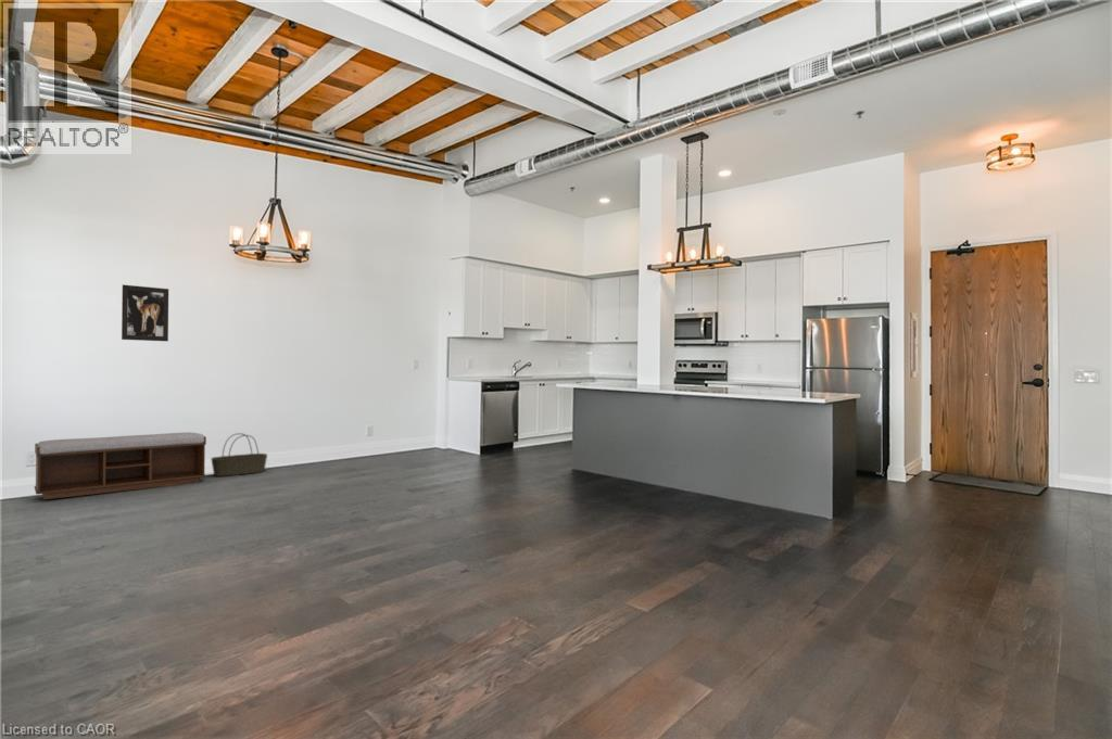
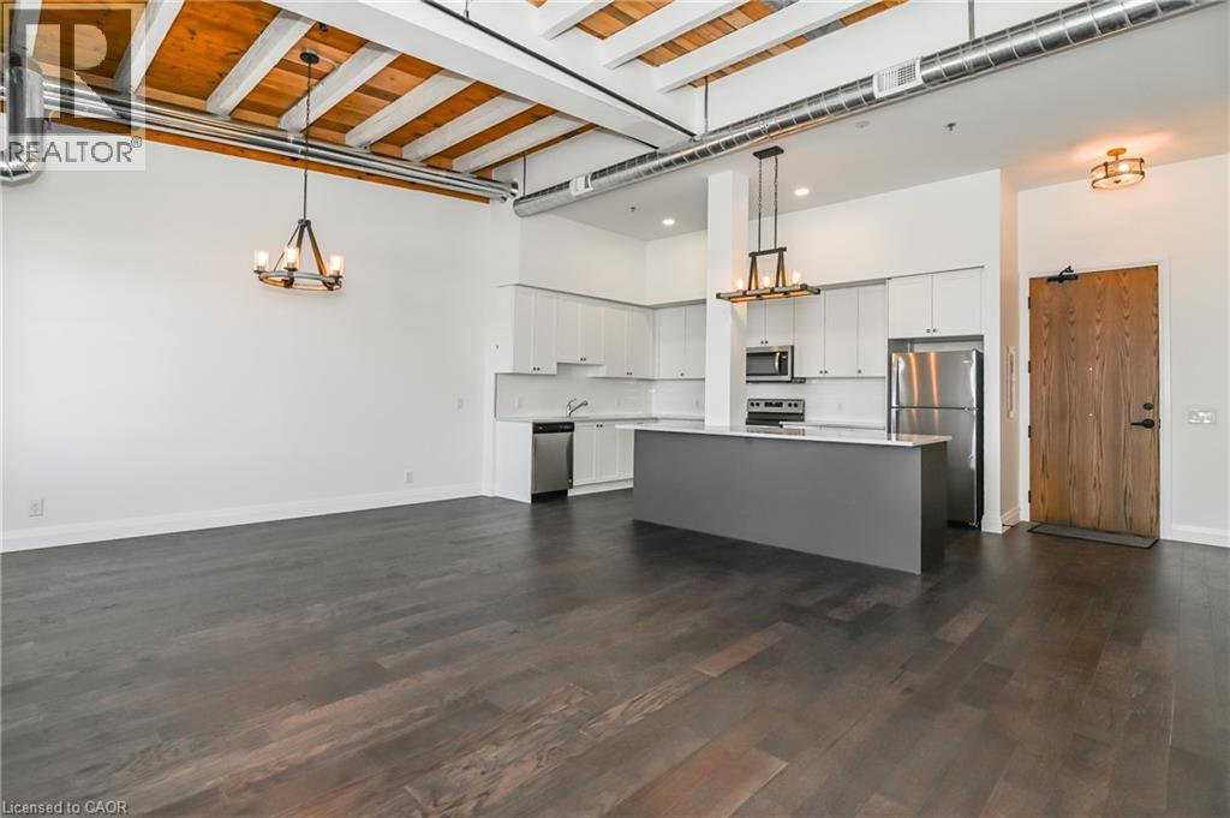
- wall art [121,283,169,343]
- basket [210,432,268,477]
- bench [34,431,207,500]
